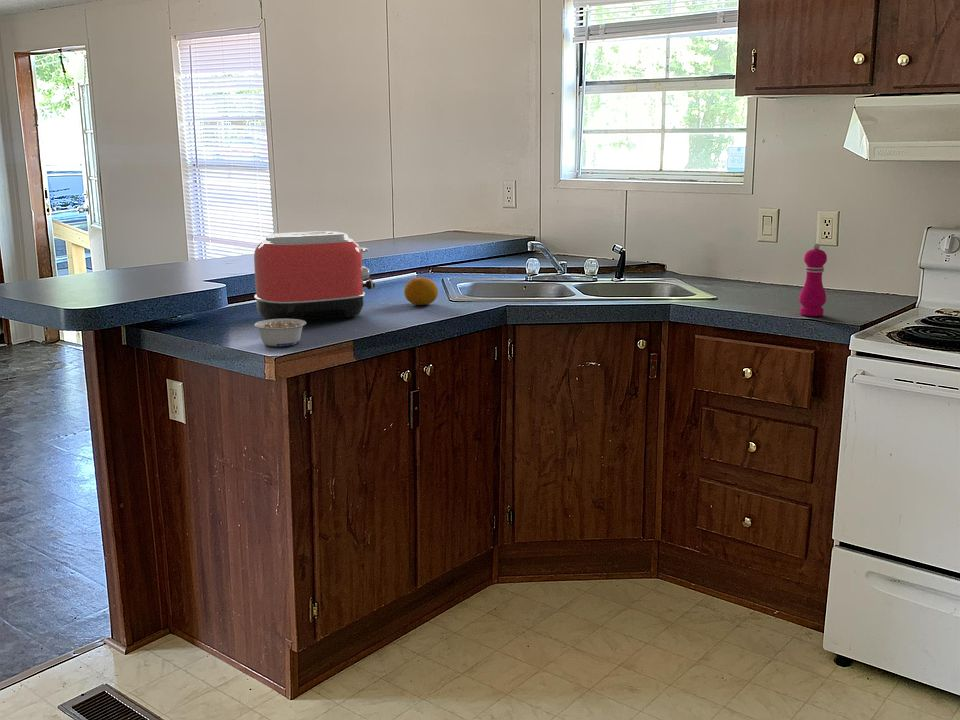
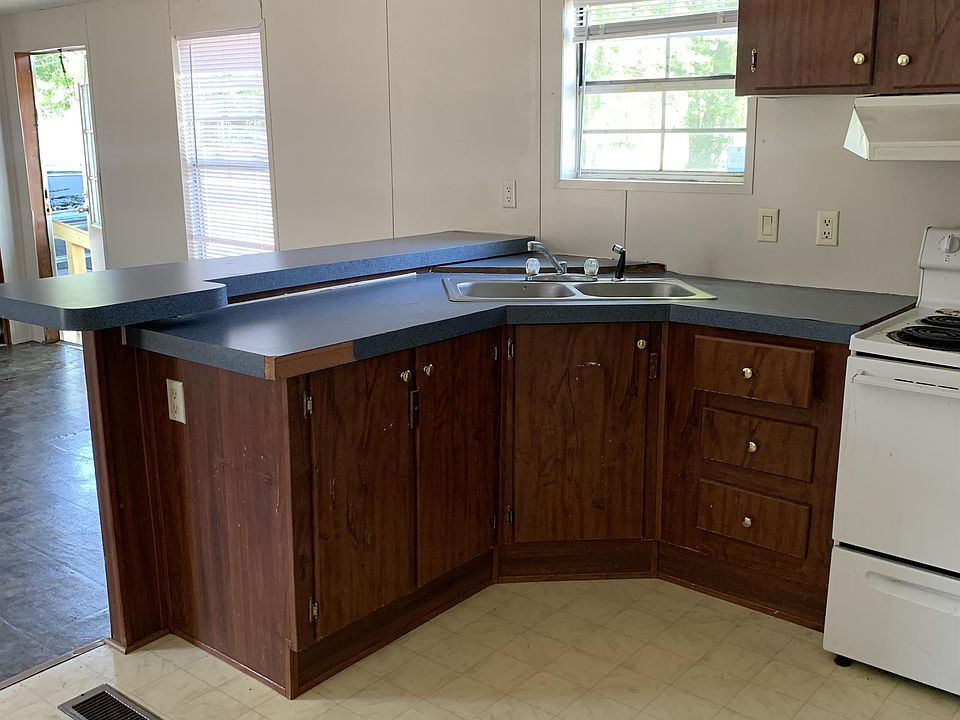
- toaster [253,230,376,321]
- legume [253,319,307,347]
- pepper mill [798,242,828,317]
- fruit [403,276,439,306]
